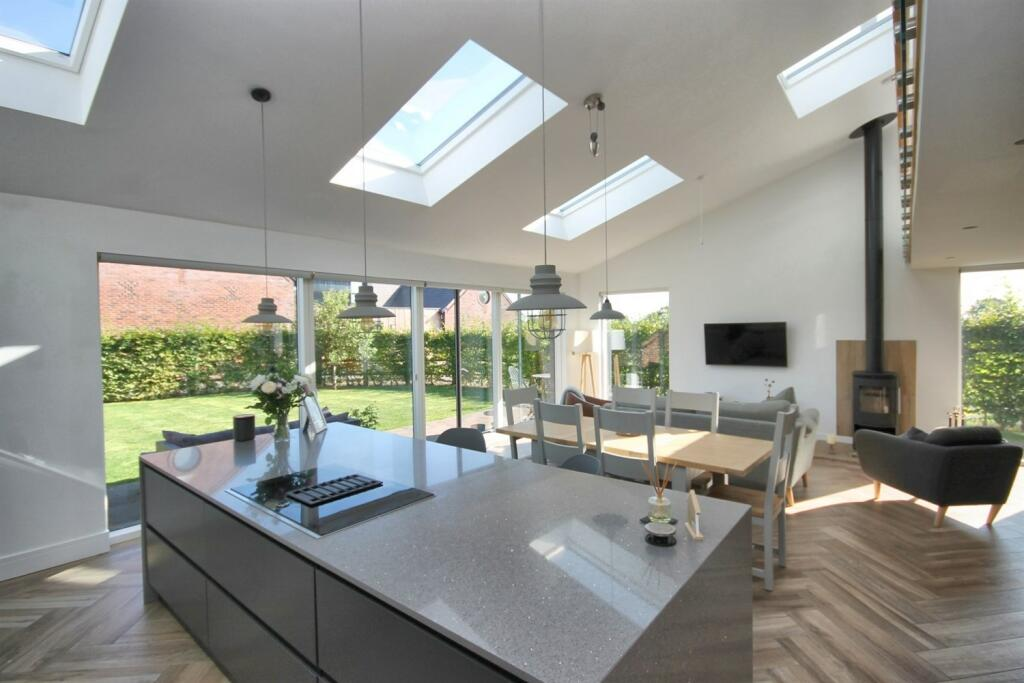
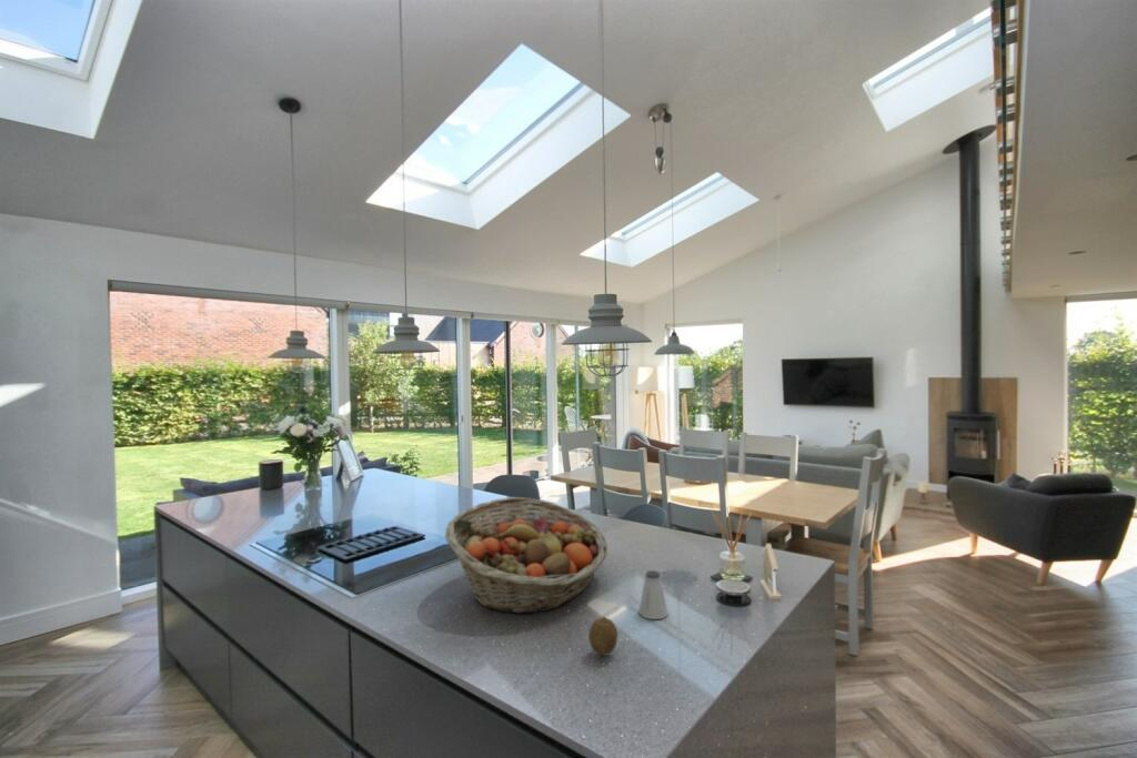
+ saltshaker [637,569,670,620]
+ fruit basket [444,496,608,615]
+ fruit [587,616,618,657]
